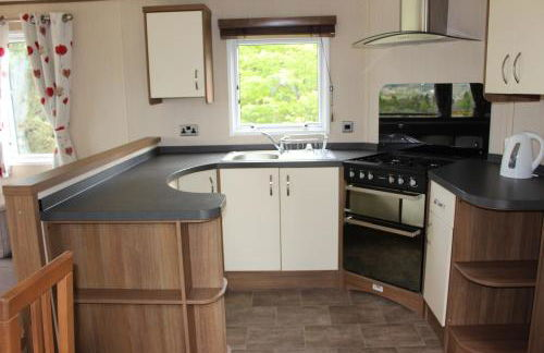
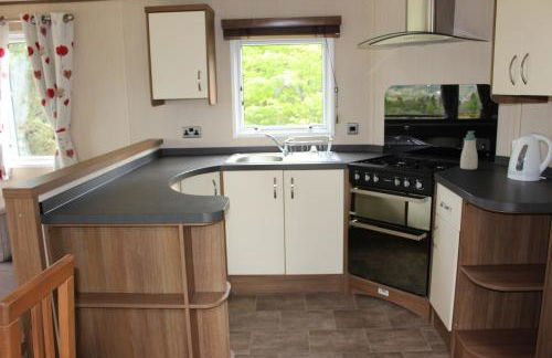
+ soap bottle [459,130,479,170]
